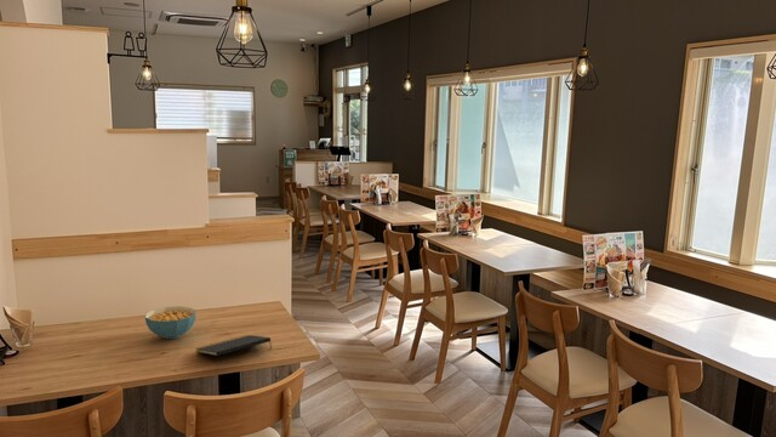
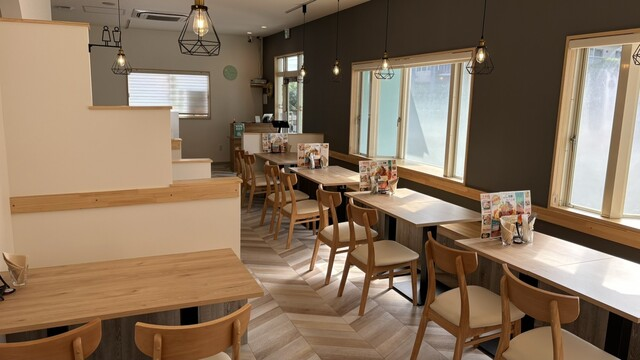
- notepad [195,334,273,357]
- cereal bowl [144,305,198,340]
